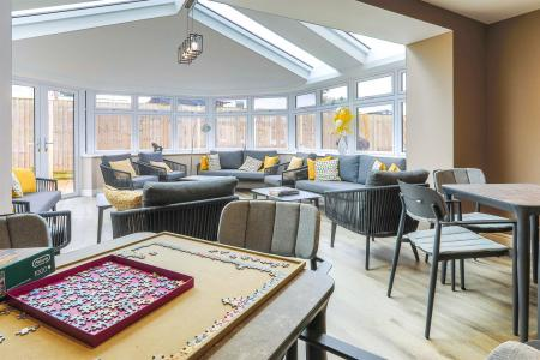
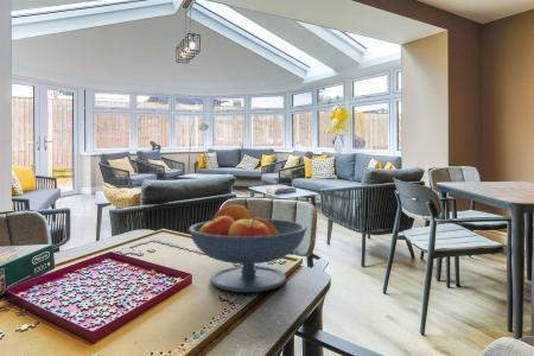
+ fruit bowl [187,203,309,293]
